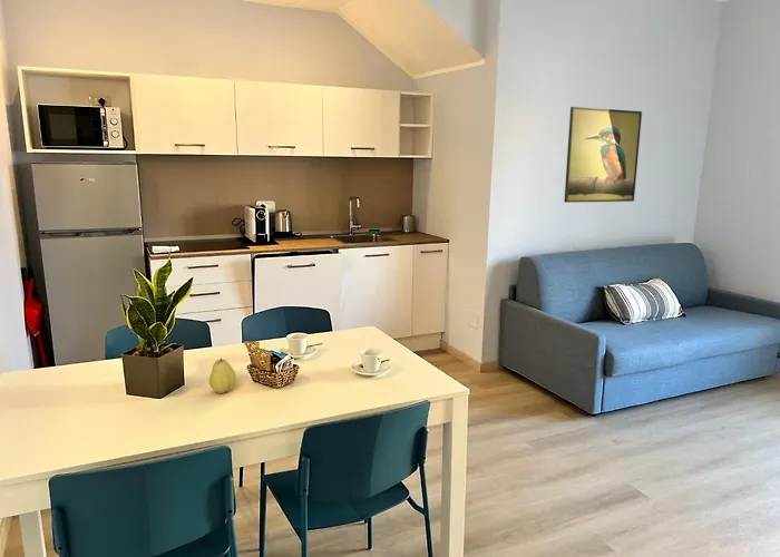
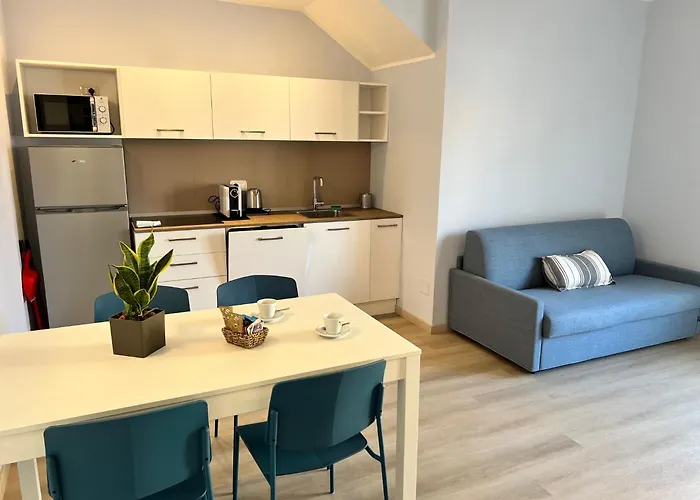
- fruit [208,358,237,394]
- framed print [563,106,643,204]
